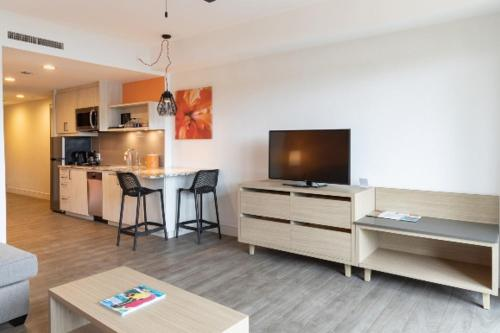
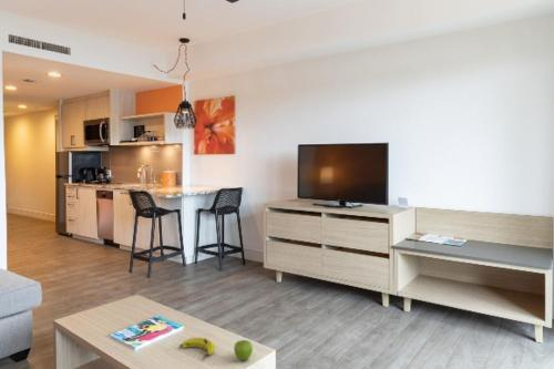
+ banana [178,337,216,360]
+ fruit [233,339,254,361]
